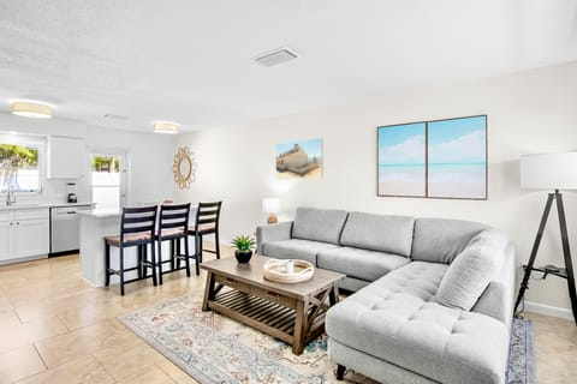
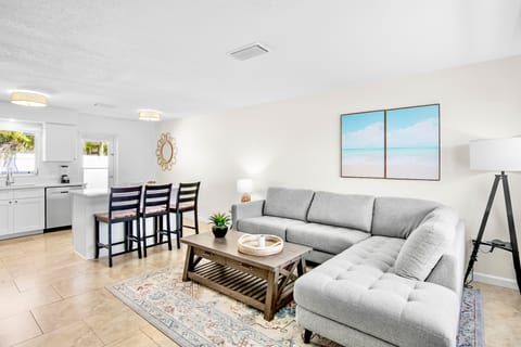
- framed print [274,136,323,181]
